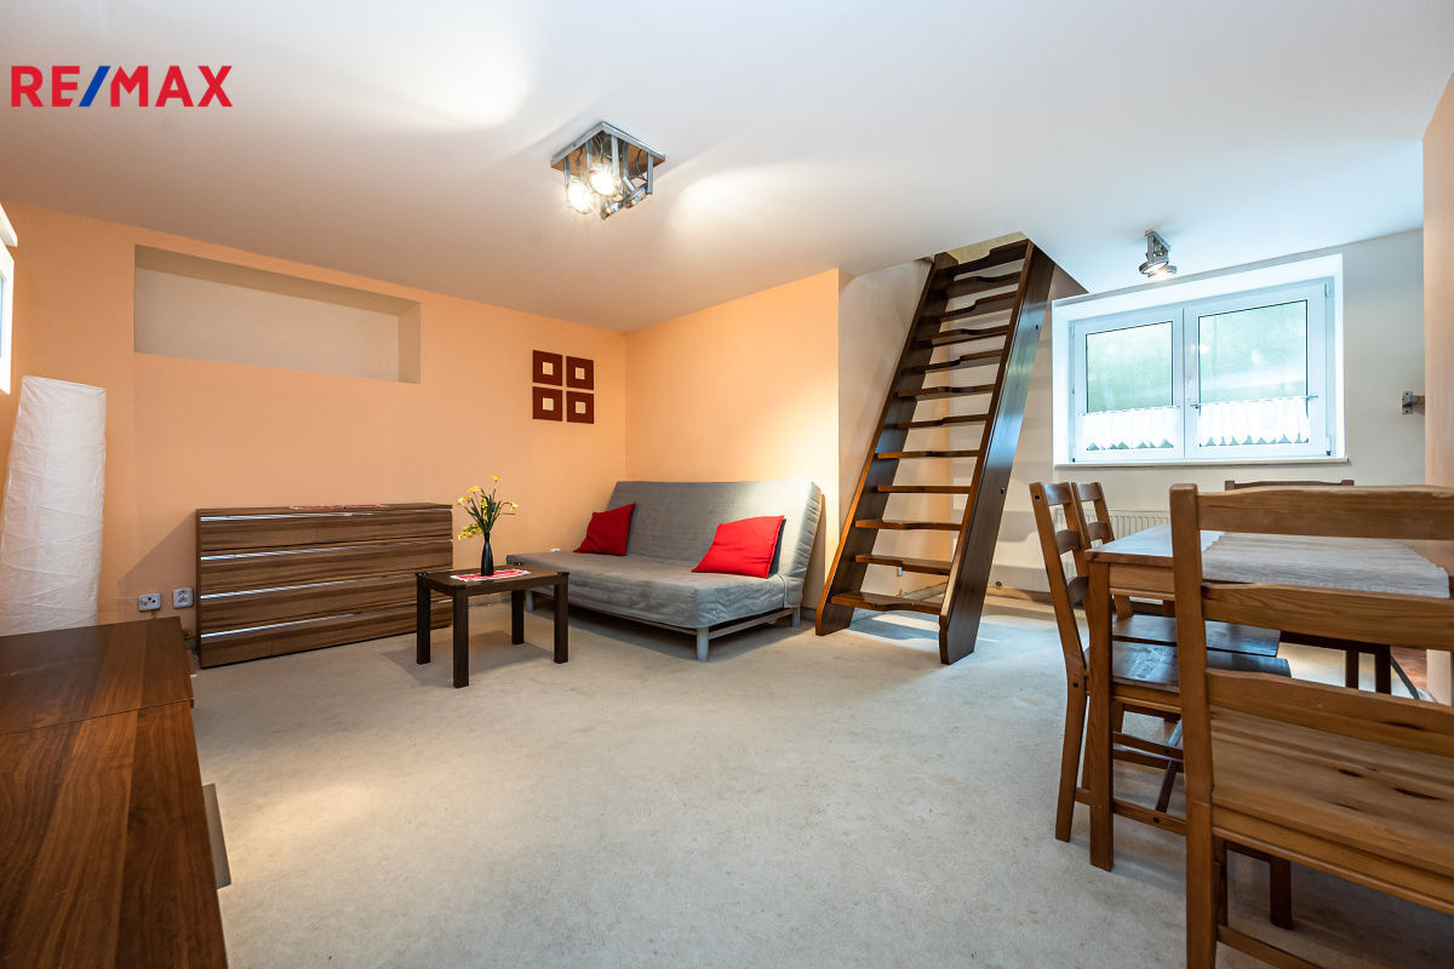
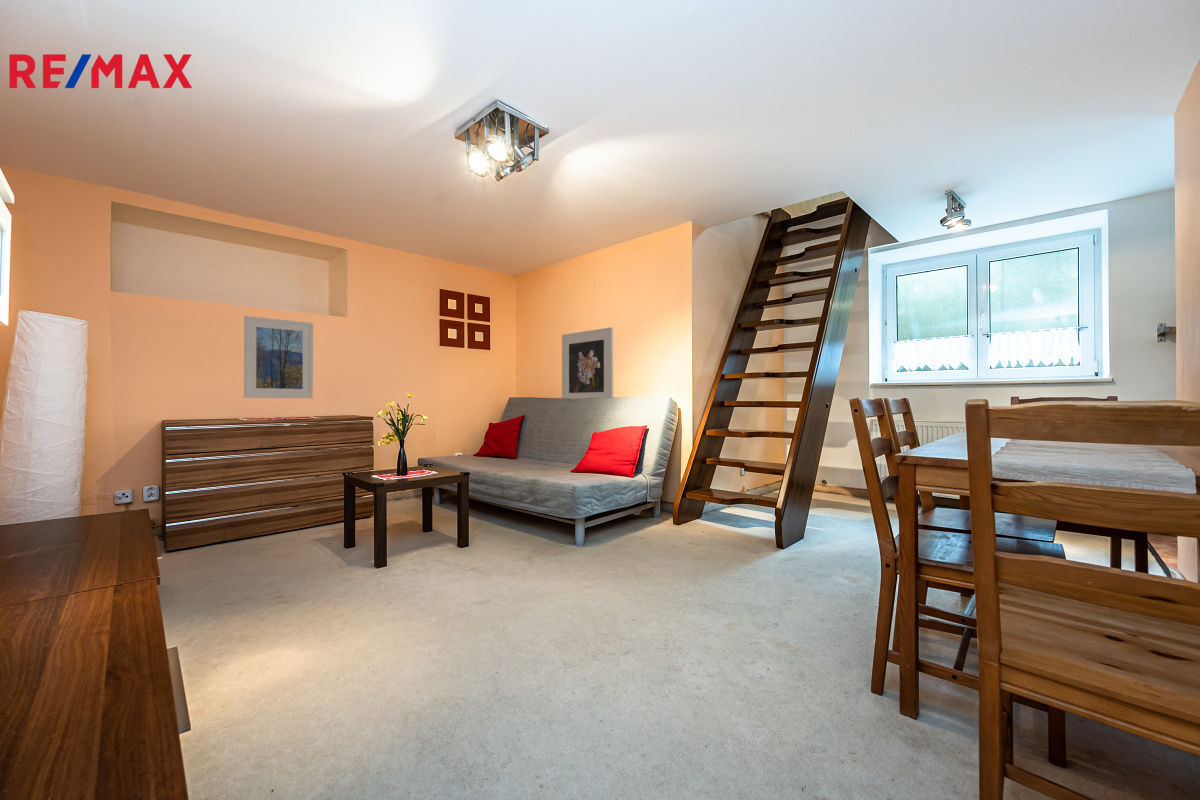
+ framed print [561,326,614,399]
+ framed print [243,315,314,399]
